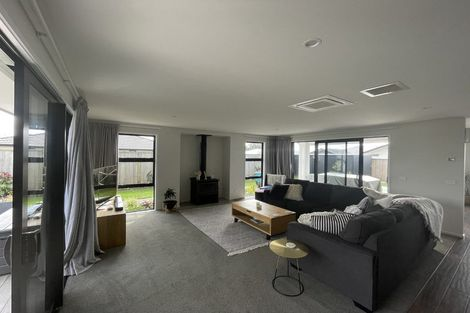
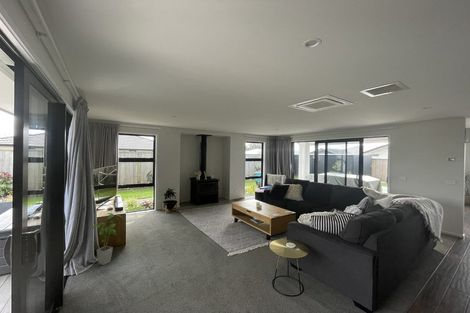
+ house plant [92,212,124,266]
